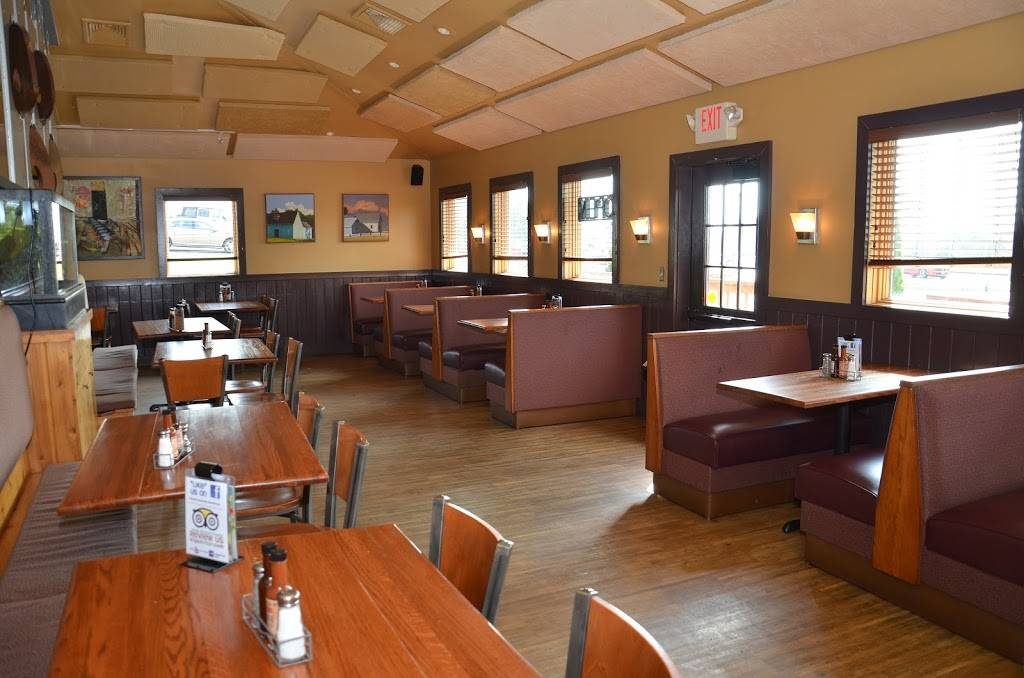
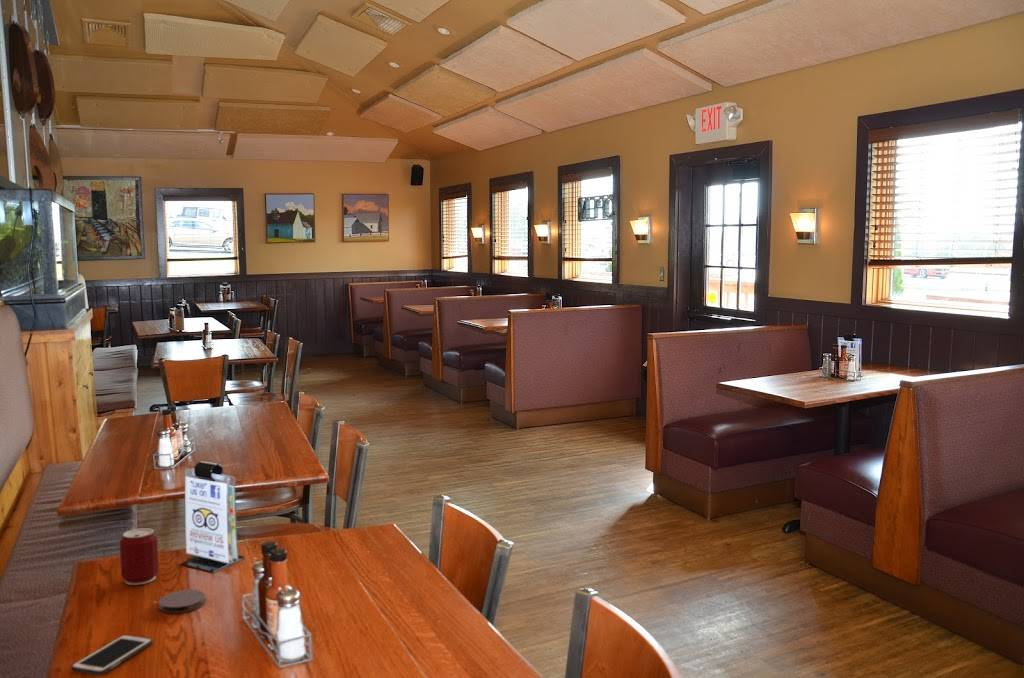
+ can [119,527,160,586]
+ cell phone [70,634,154,676]
+ coaster [158,589,206,614]
